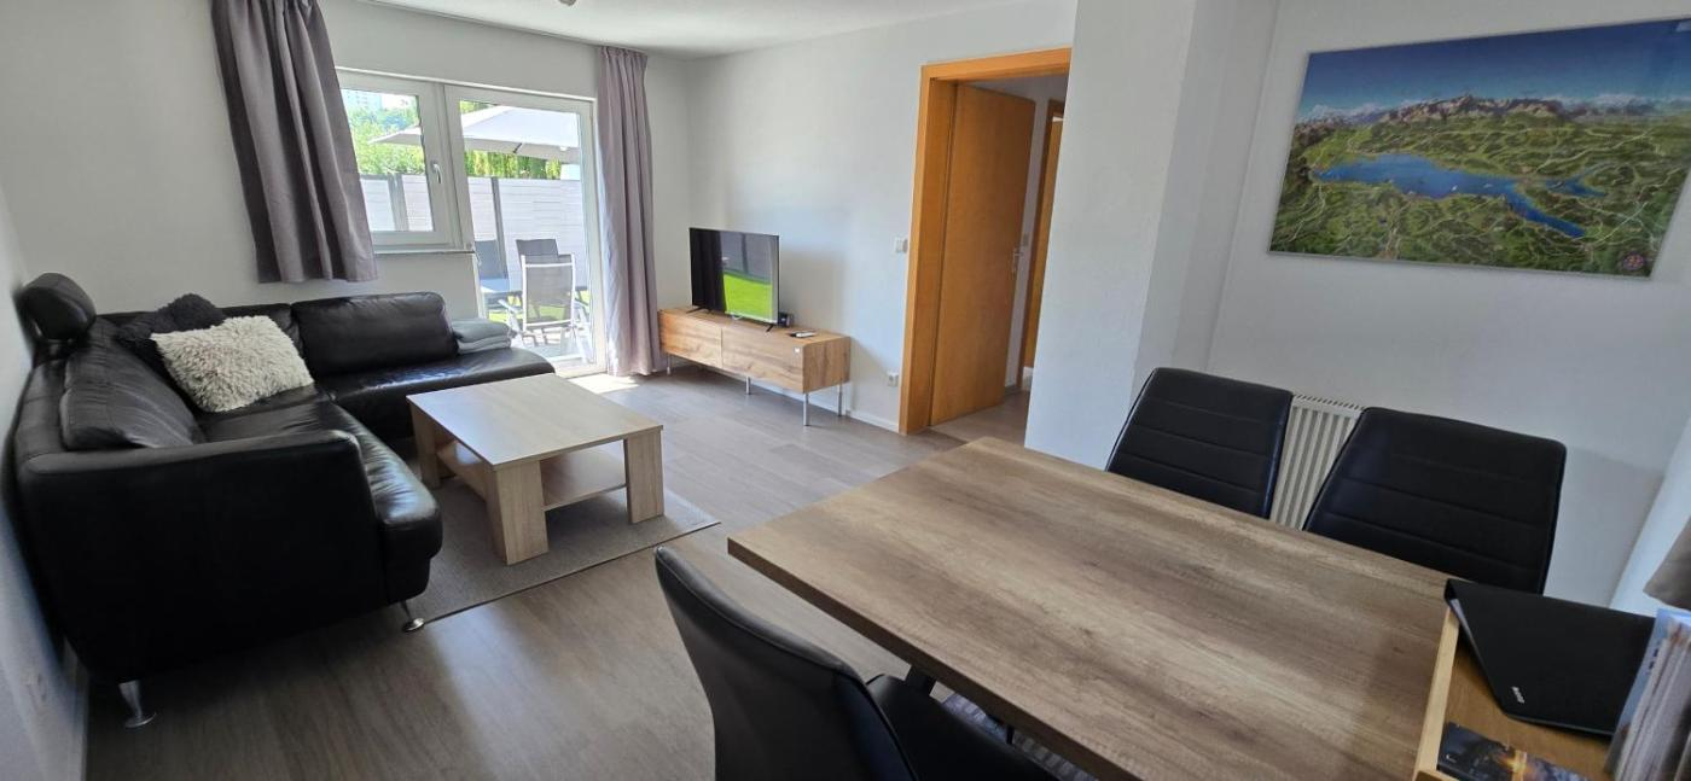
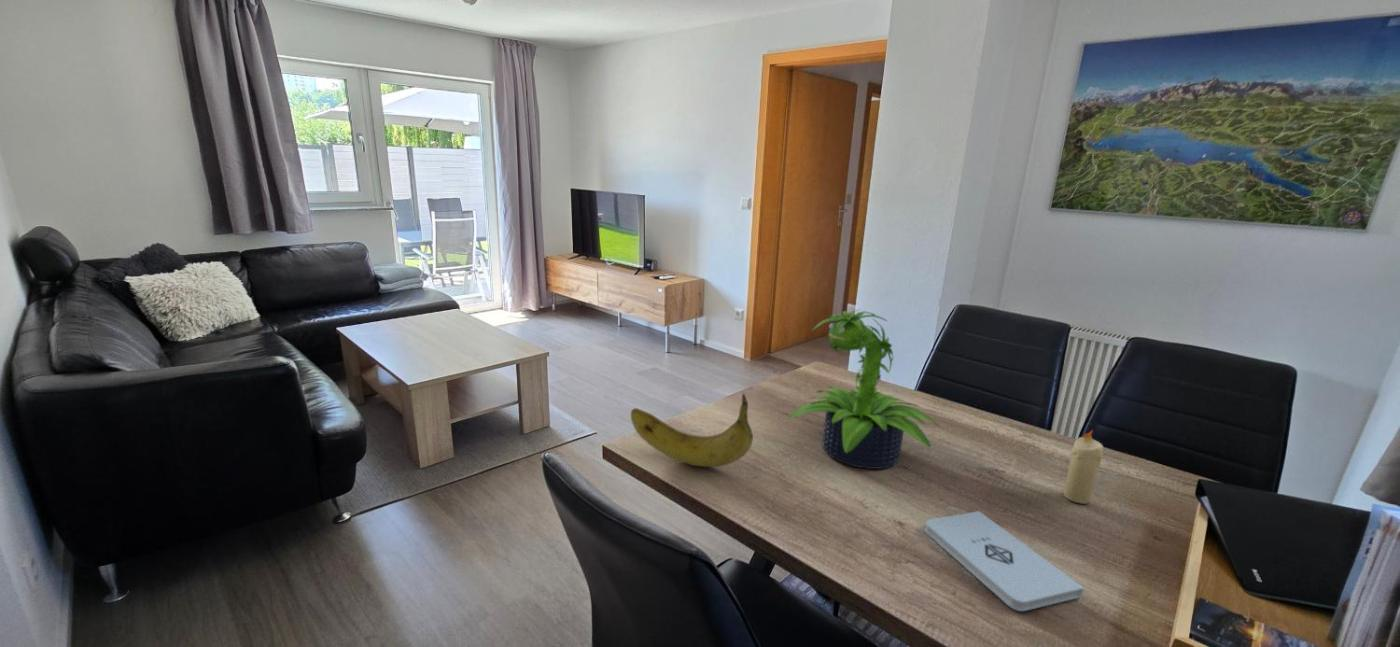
+ potted plant [786,309,940,470]
+ banana [630,392,754,468]
+ candle [1062,429,1104,505]
+ notepad [924,510,1085,612]
